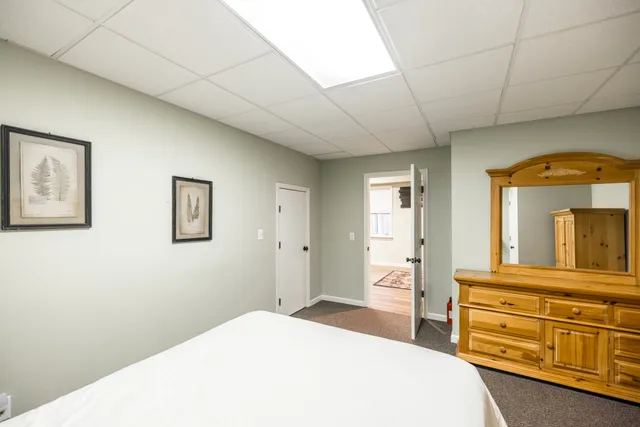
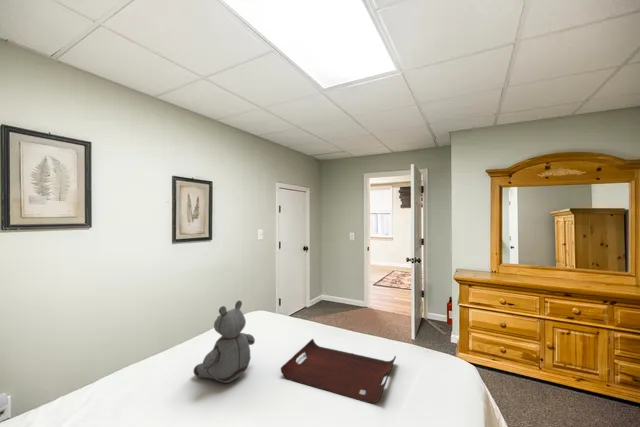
+ stuffed bear [192,300,256,384]
+ serving tray [280,338,397,405]
